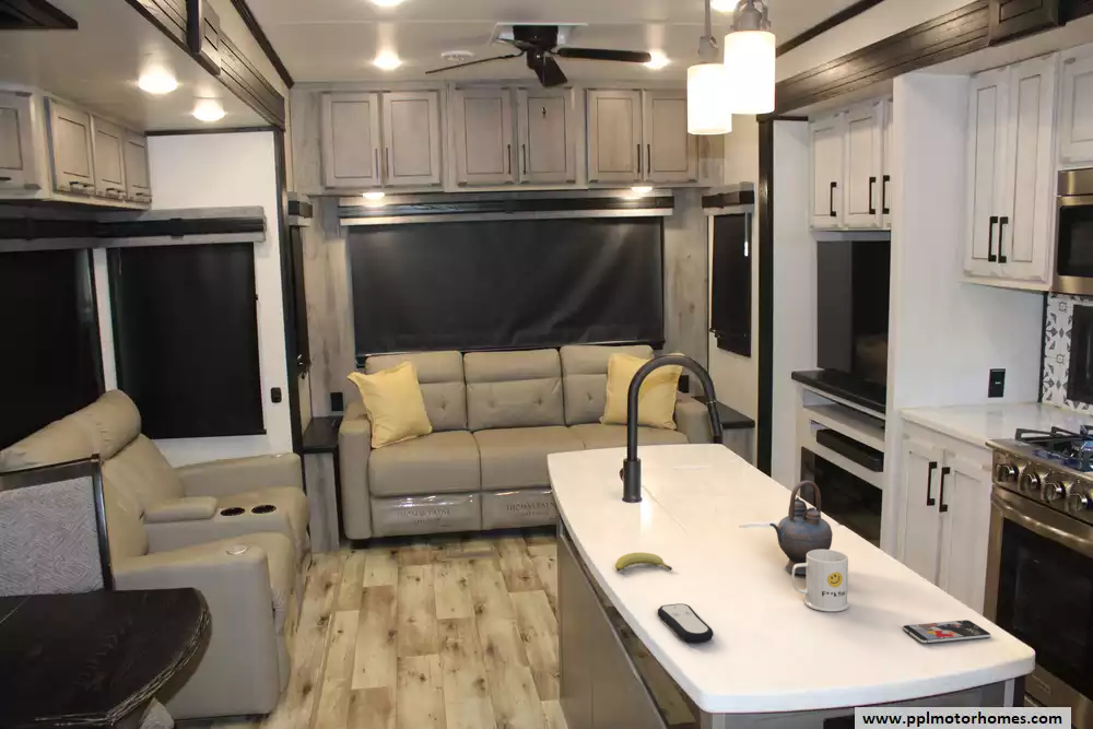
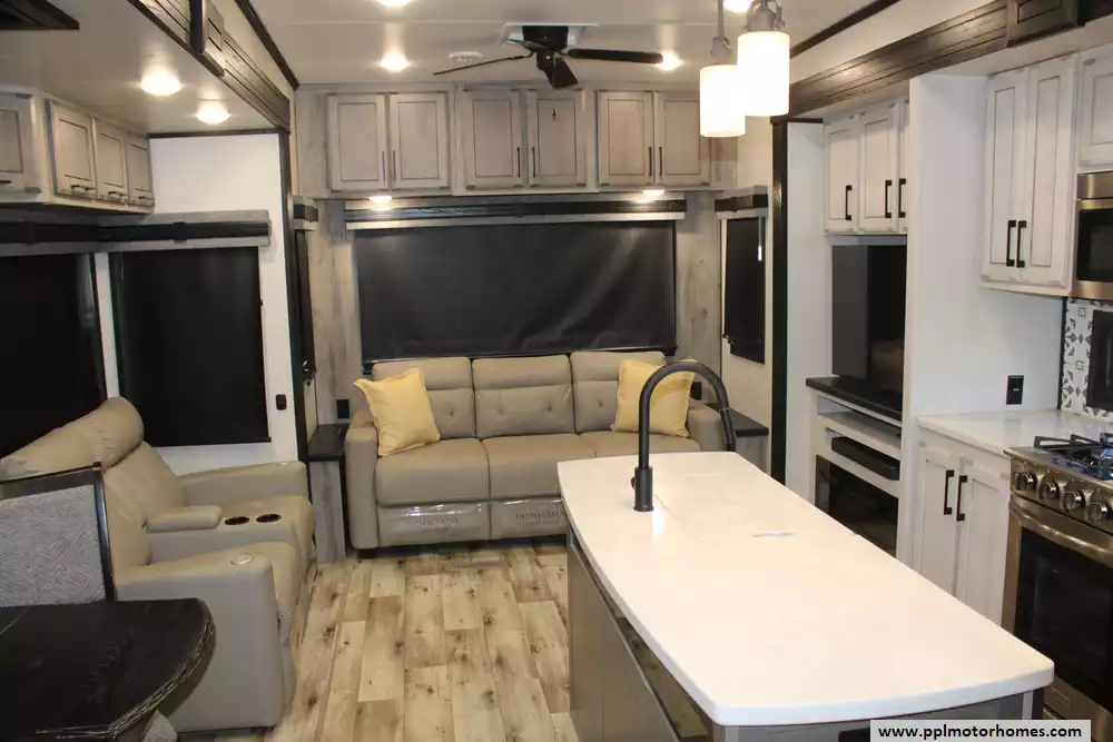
- remote control [657,602,715,644]
- smartphone [902,619,991,644]
- fruit [614,551,673,572]
- mug [791,549,849,613]
- teapot [768,480,834,576]
